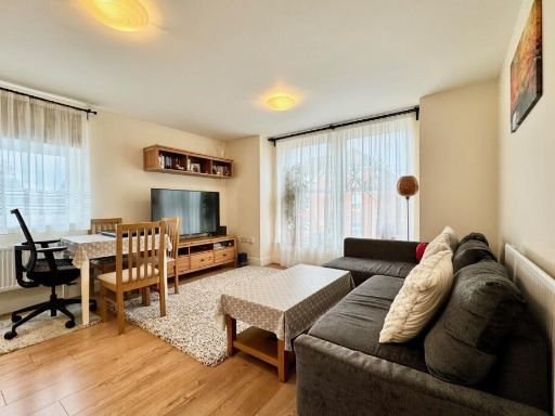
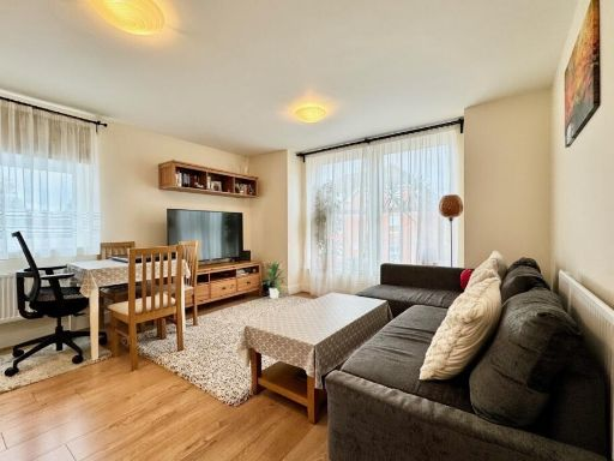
+ indoor plant [258,261,285,300]
